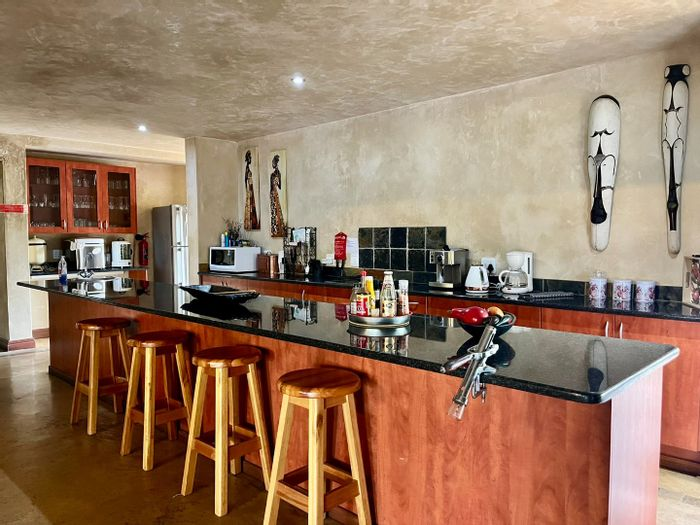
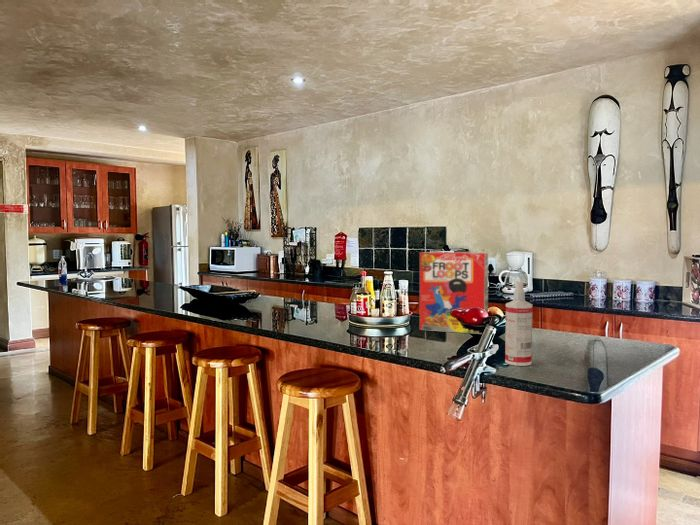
+ cereal box [419,251,489,335]
+ spray bottle [504,281,534,367]
